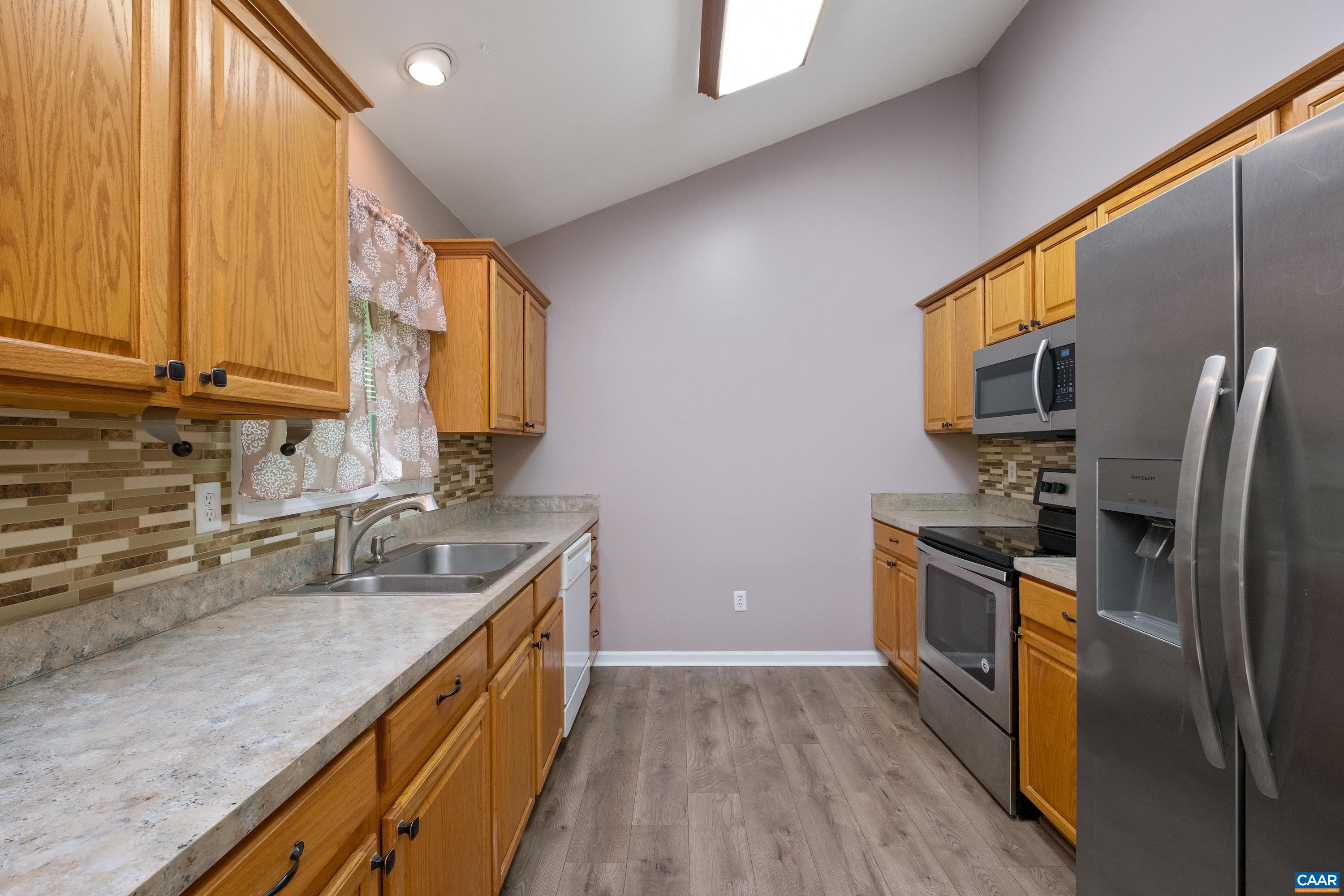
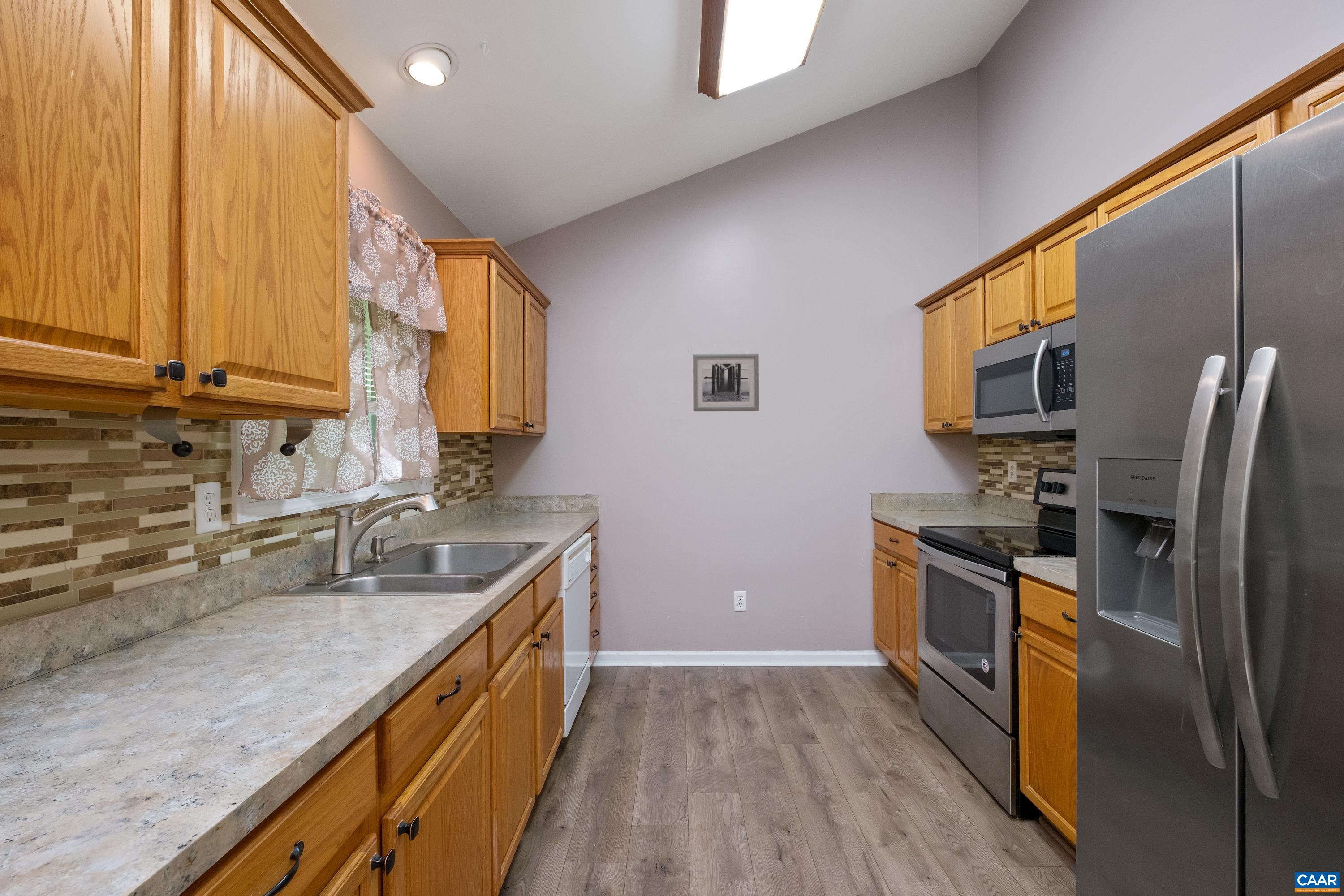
+ wall art [693,353,759,412]
